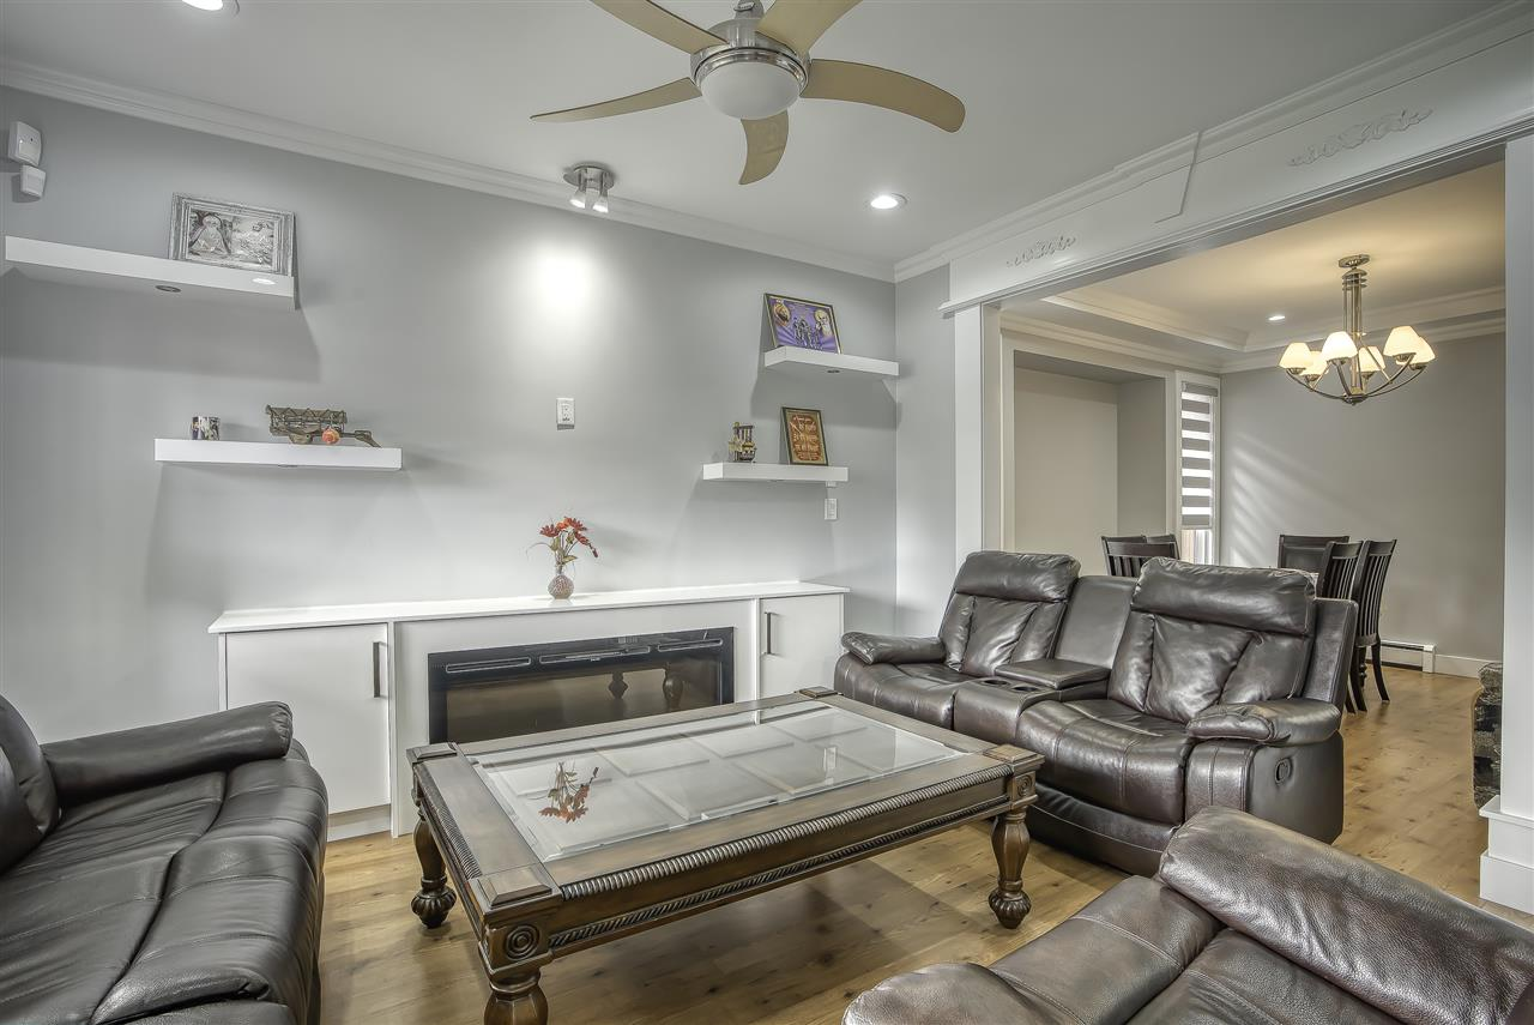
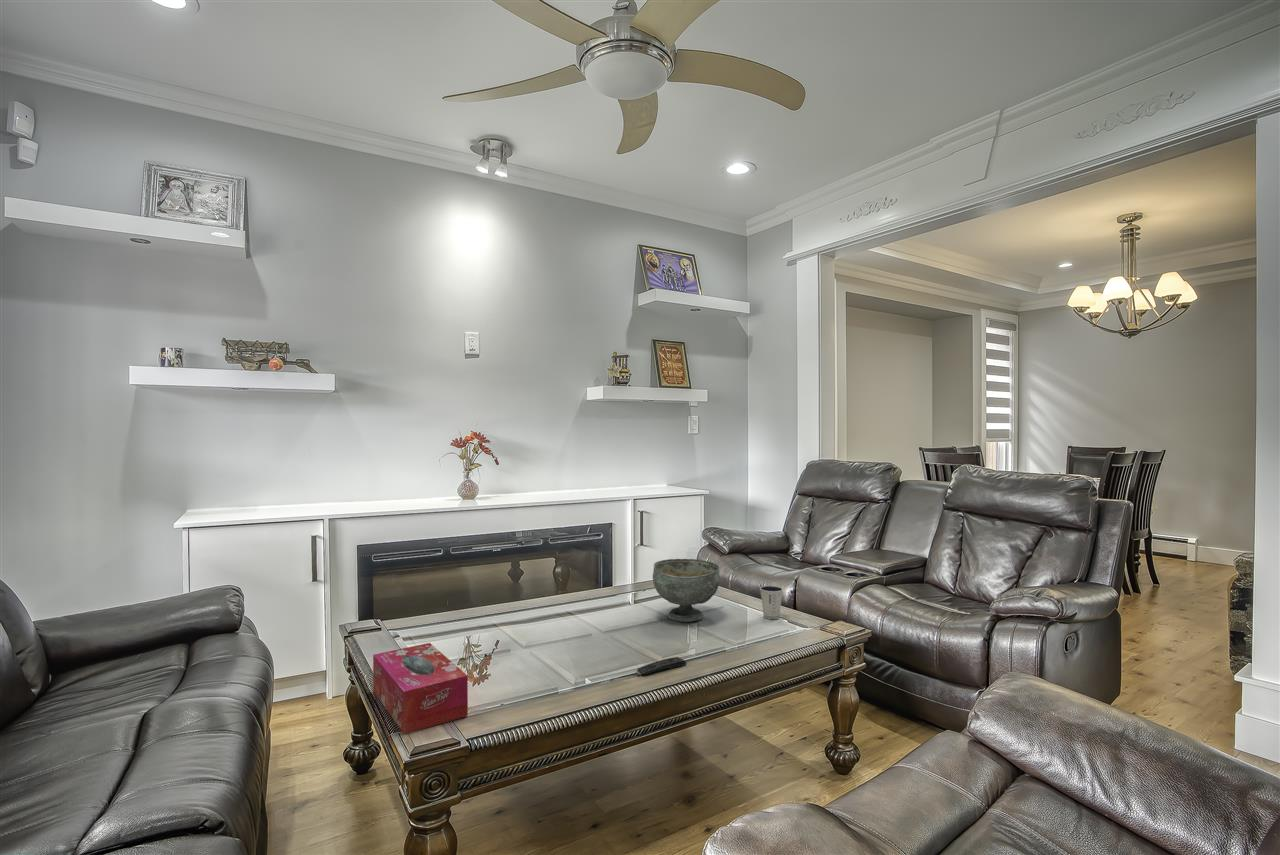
+ remote control [635,656,687,677]
+ tissue box [372,642,469,735]
+ decorative bowl [651,558,721,623]
+ dixie cup [759,585,784,620]
